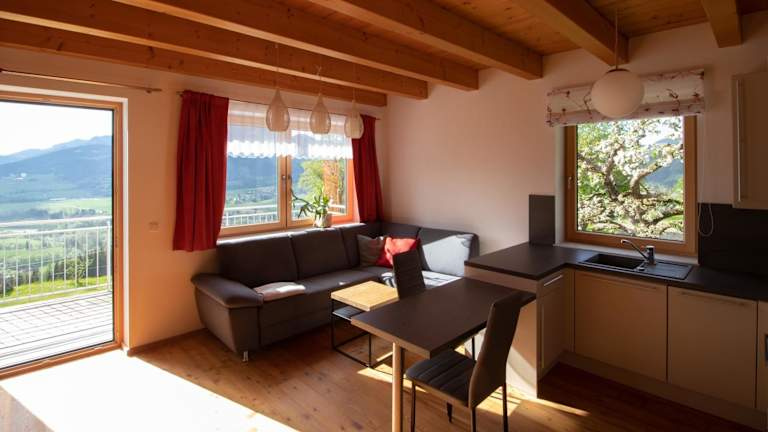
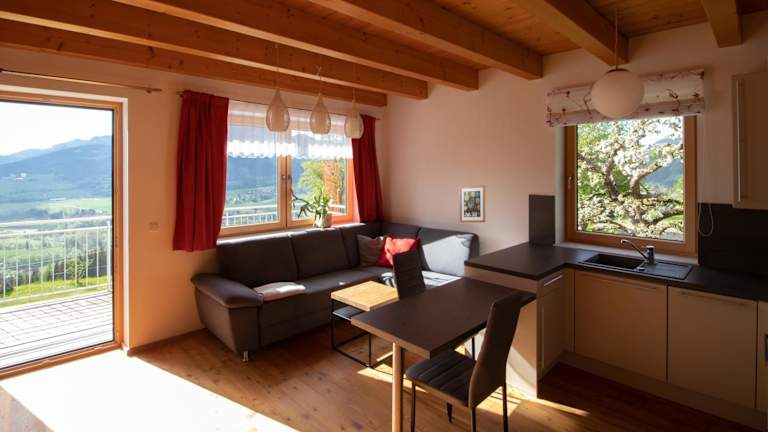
+ wall art [458,184,486,223]
